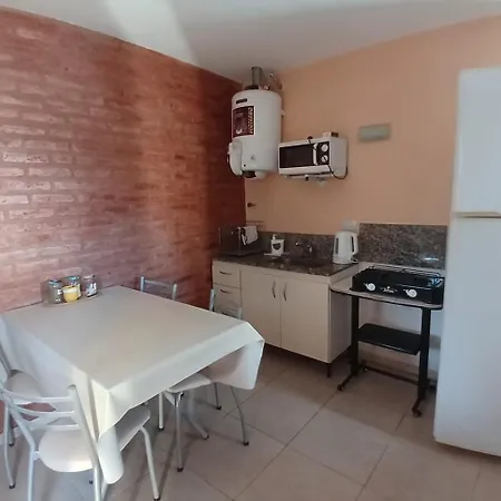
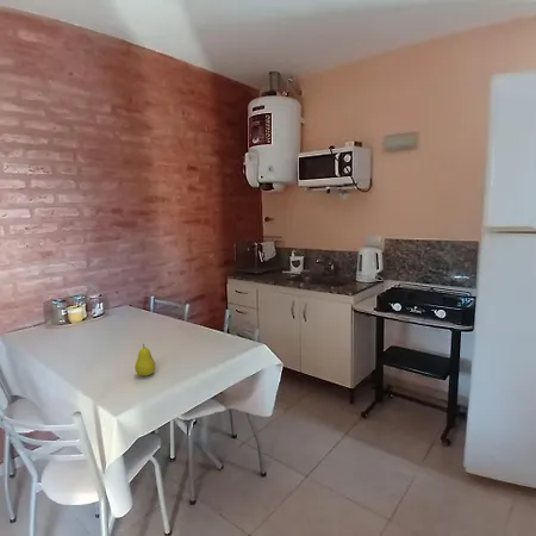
+ fruit [133,343,157,378]
